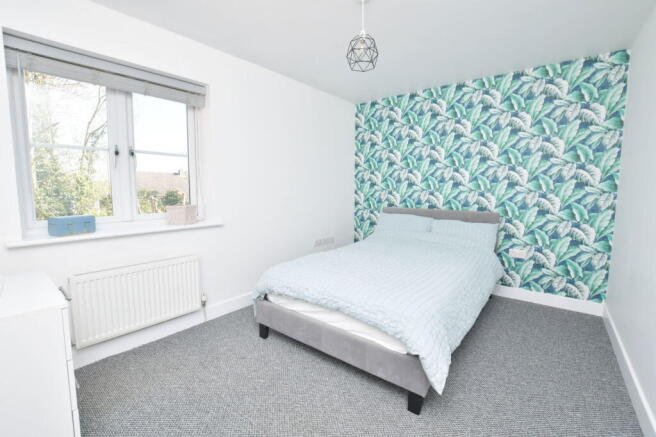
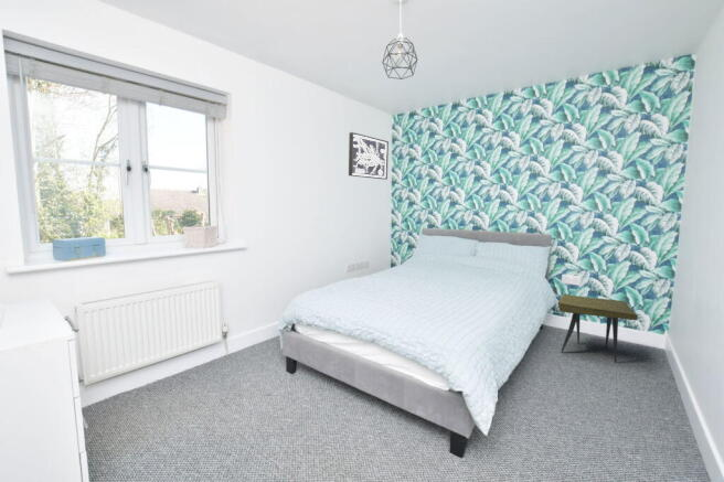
+ side table [557,293,639,364]
+ wall art [348,131,390,181]
